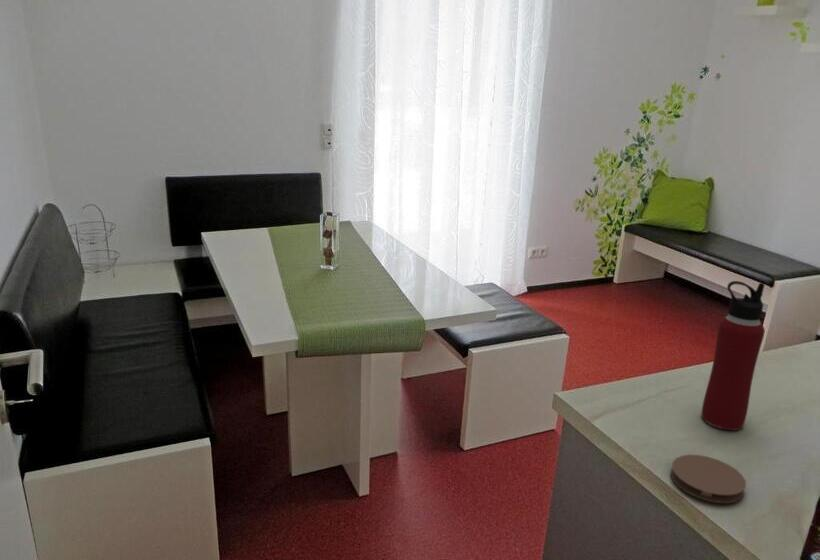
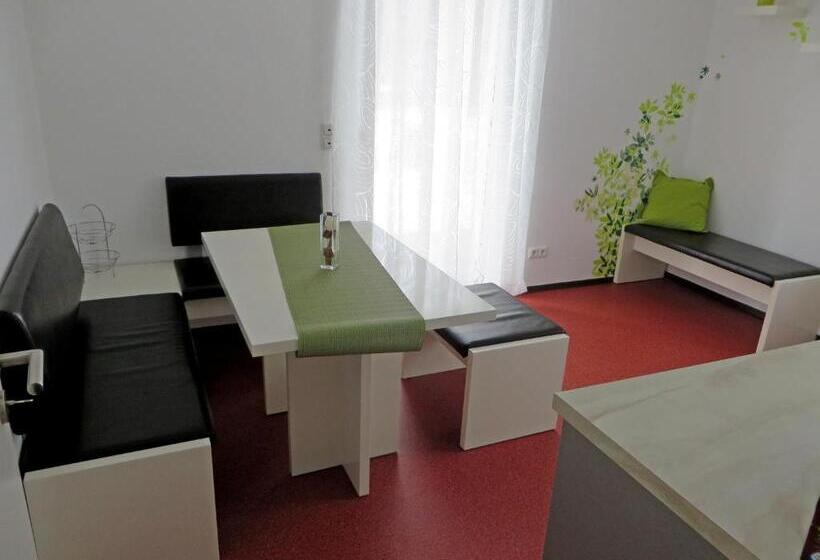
- coaster [670,454,747,504]
- water bottle [700,280,766,431]
